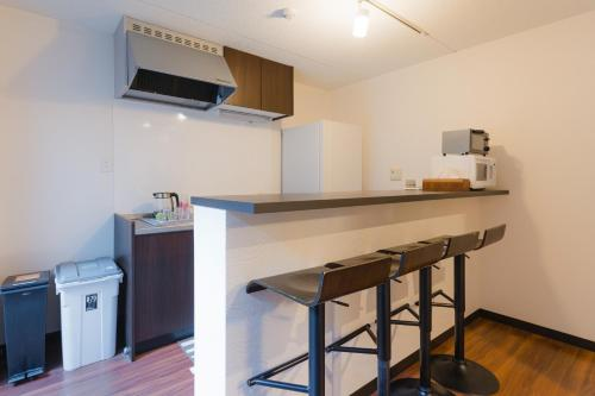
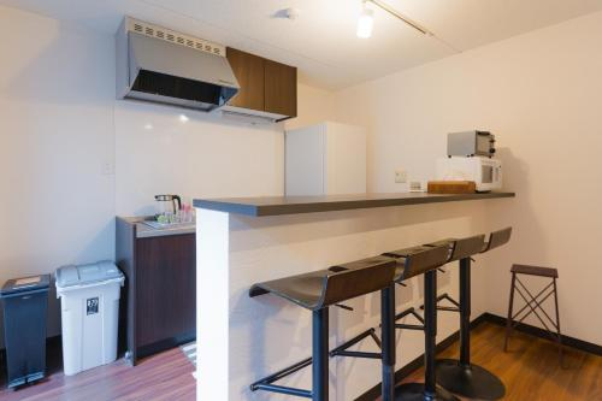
+ side table [503,263,565,368]
